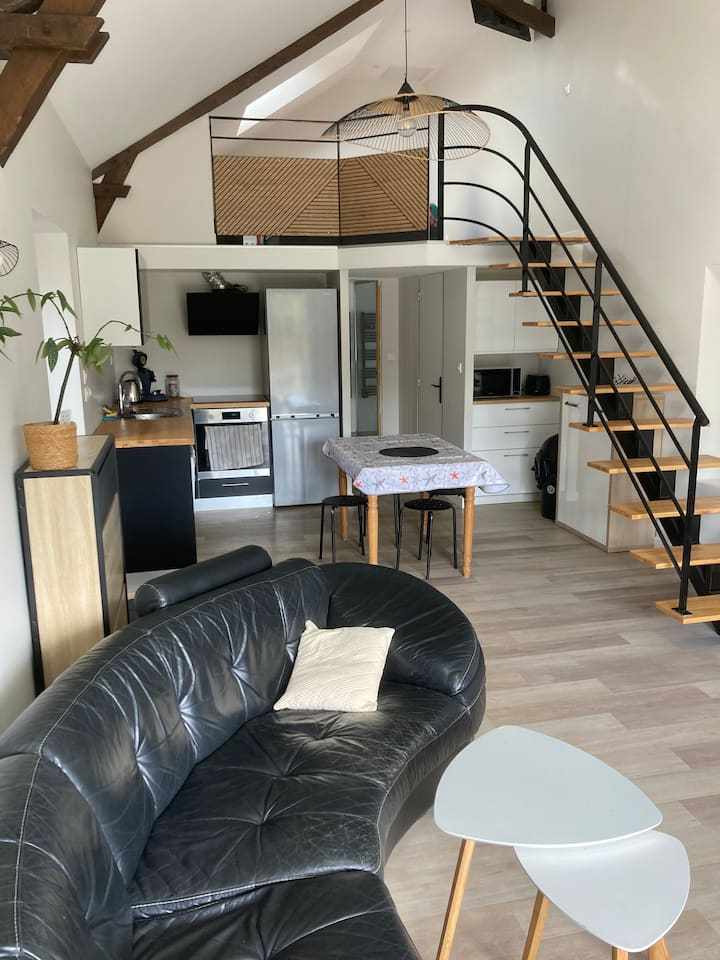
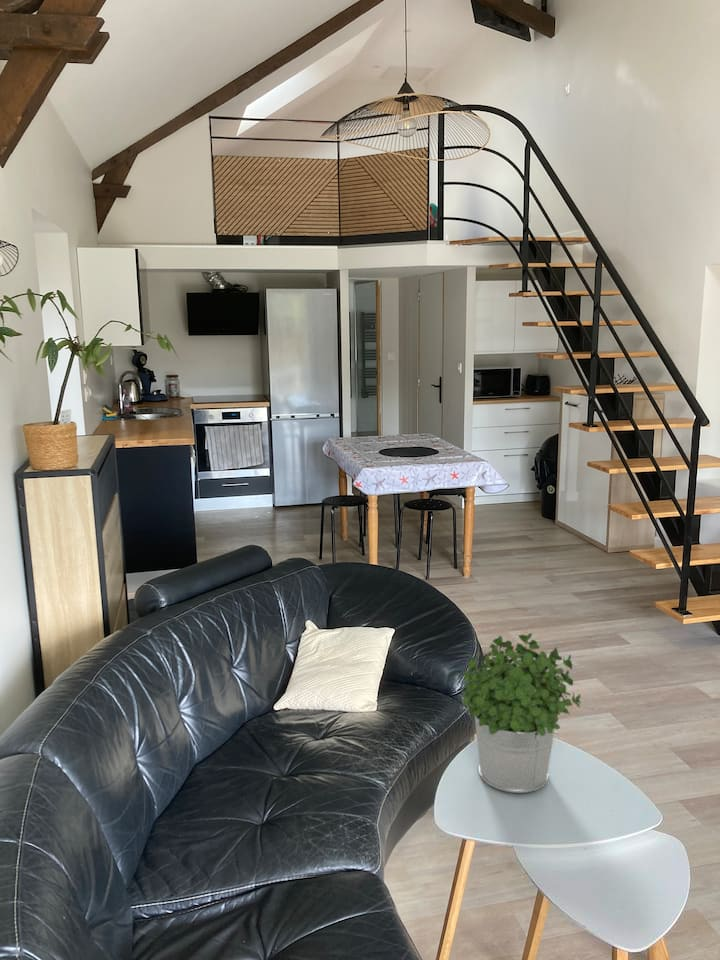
+ potted plant [460,632,582,794]
